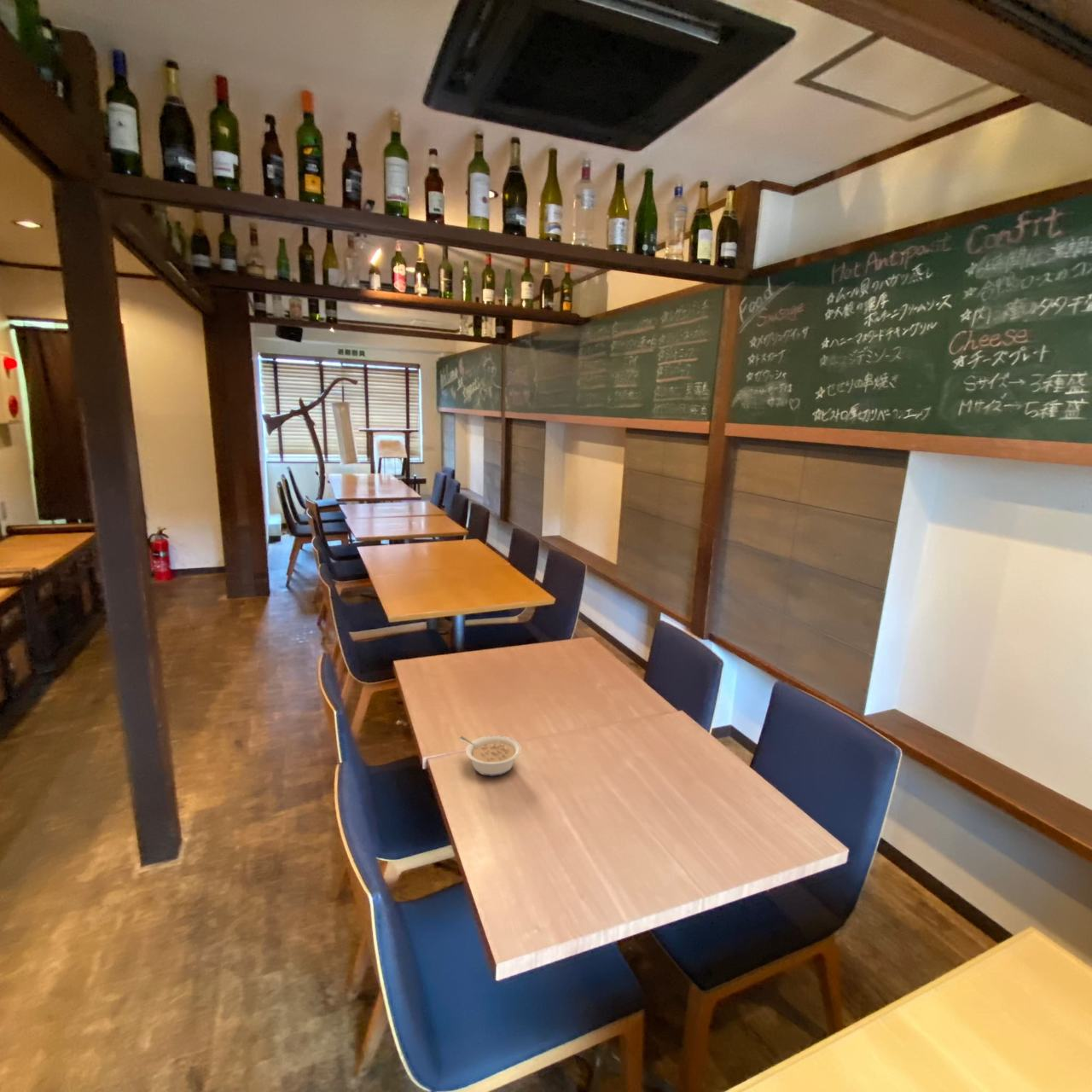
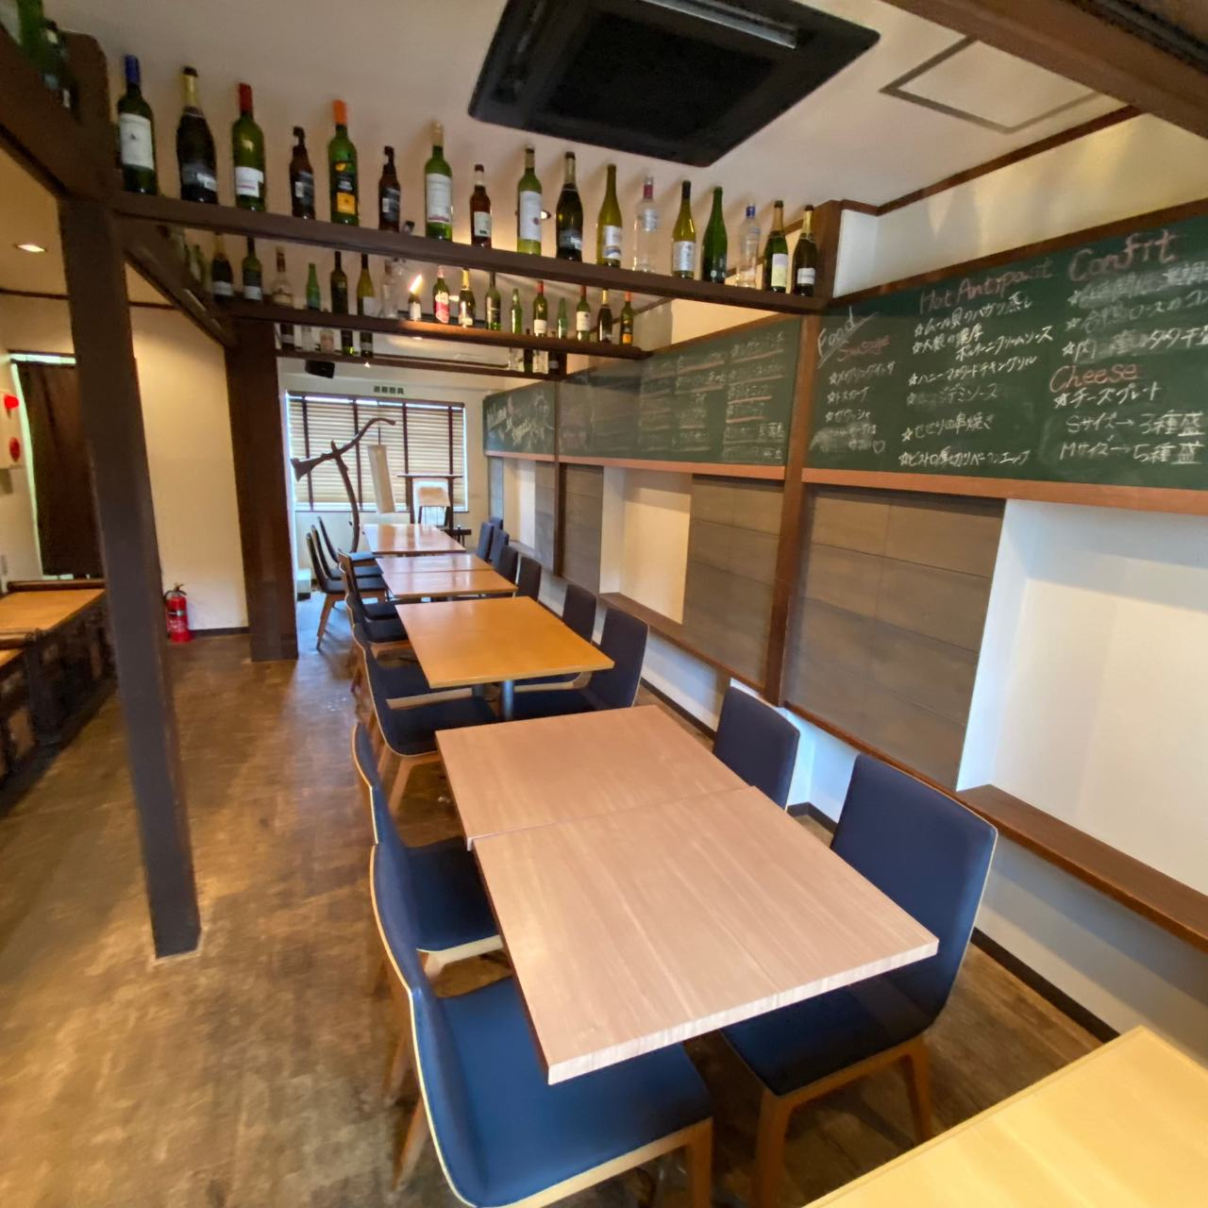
- legume [458,735,522,777]
